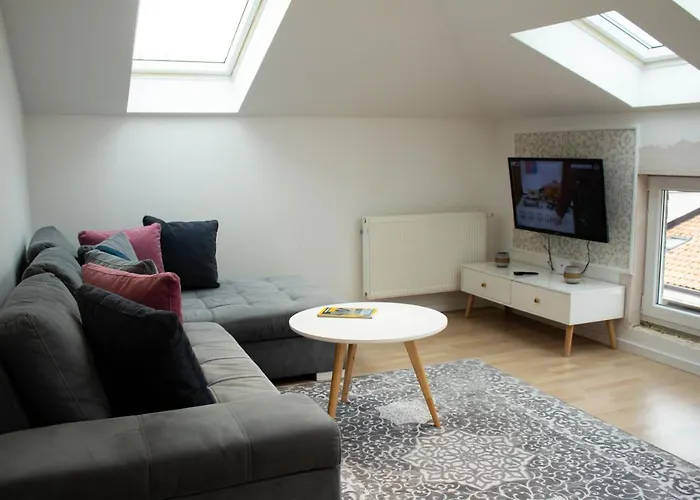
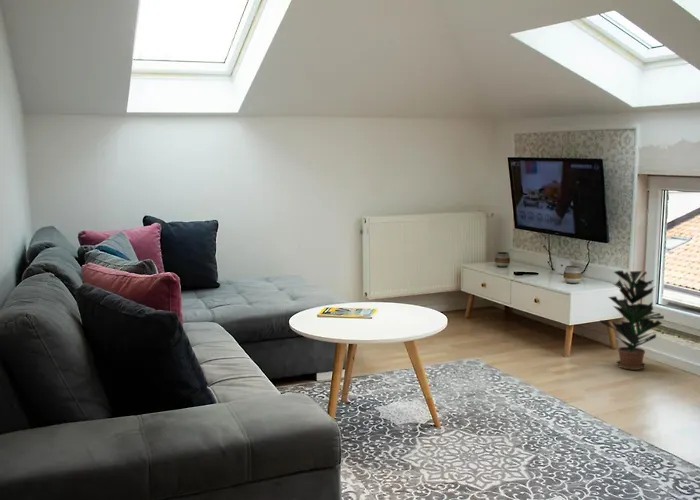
+ potted plant [599,269,665,371]
